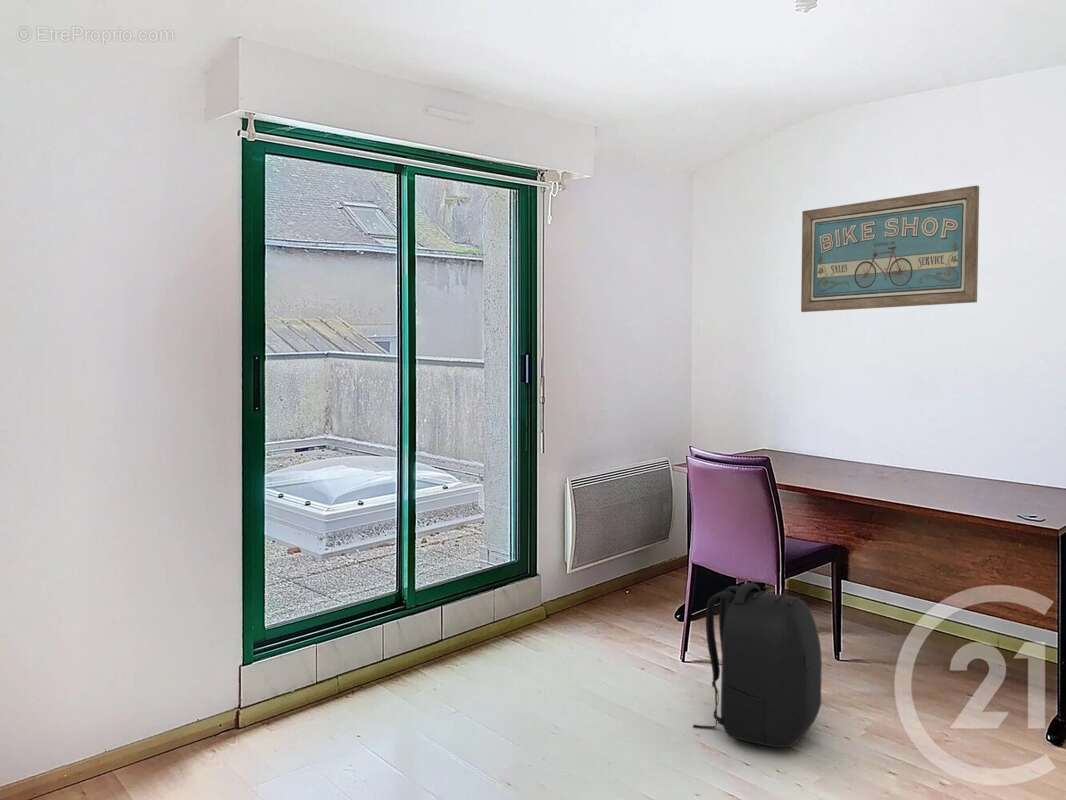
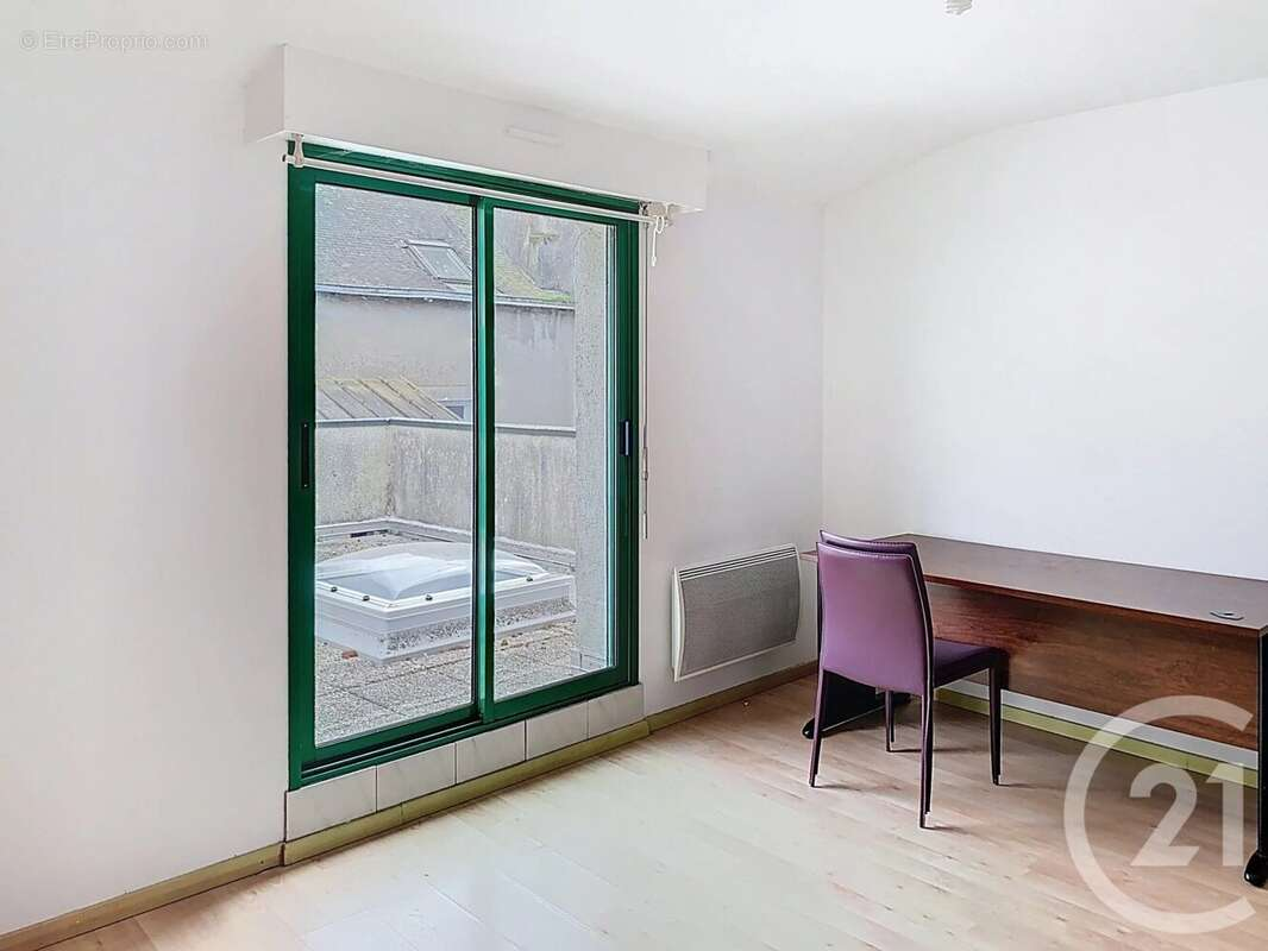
- wall art [800,185,980,313]
- backpack [692,582,823,748]
